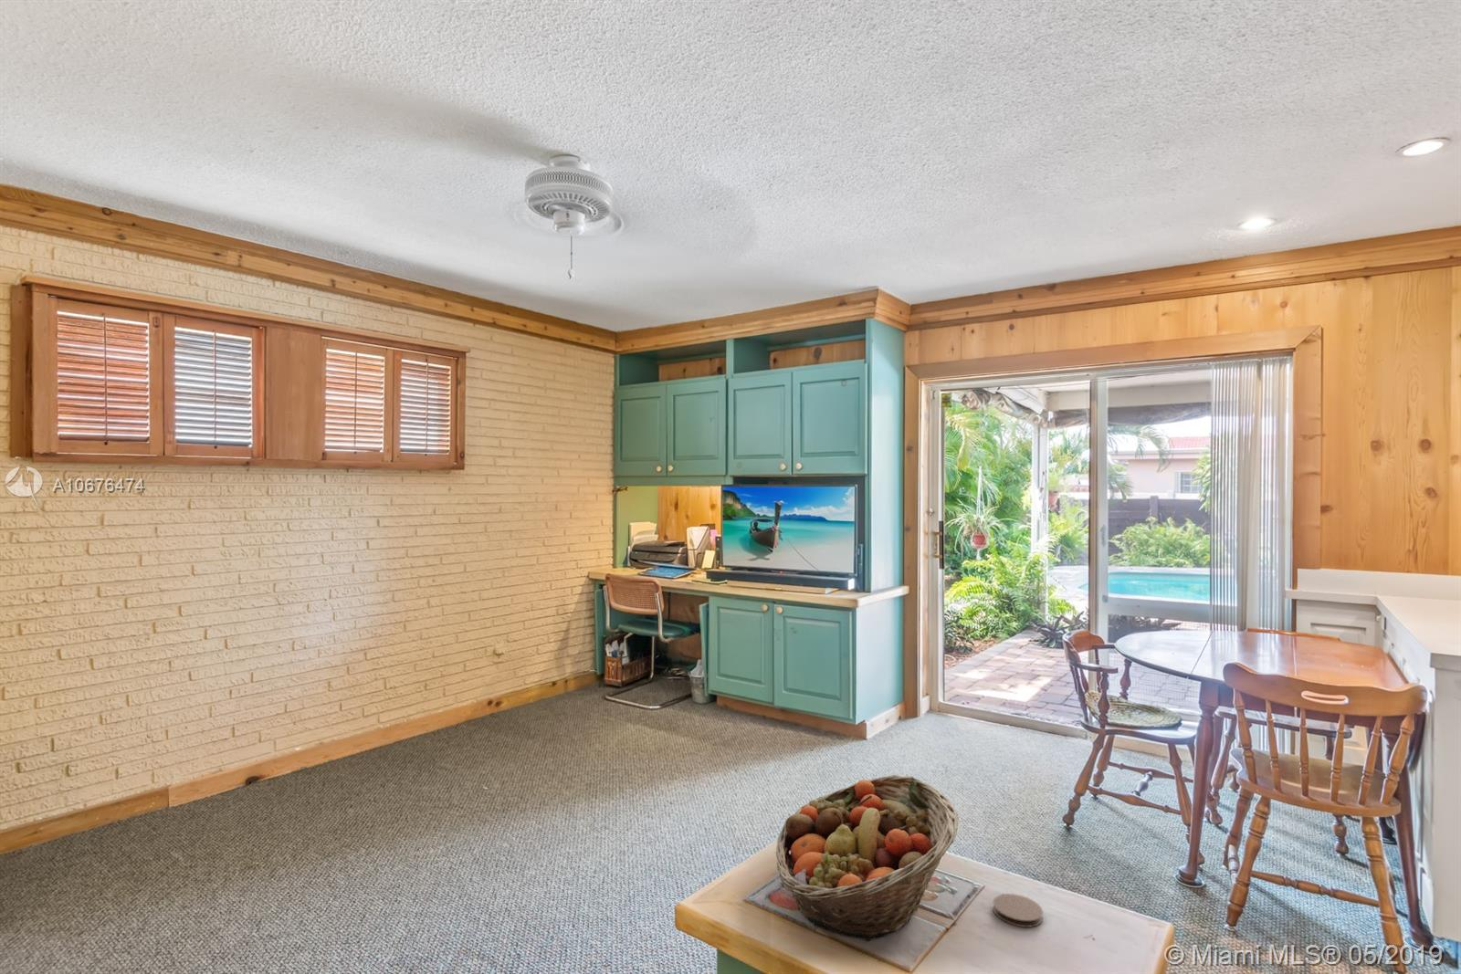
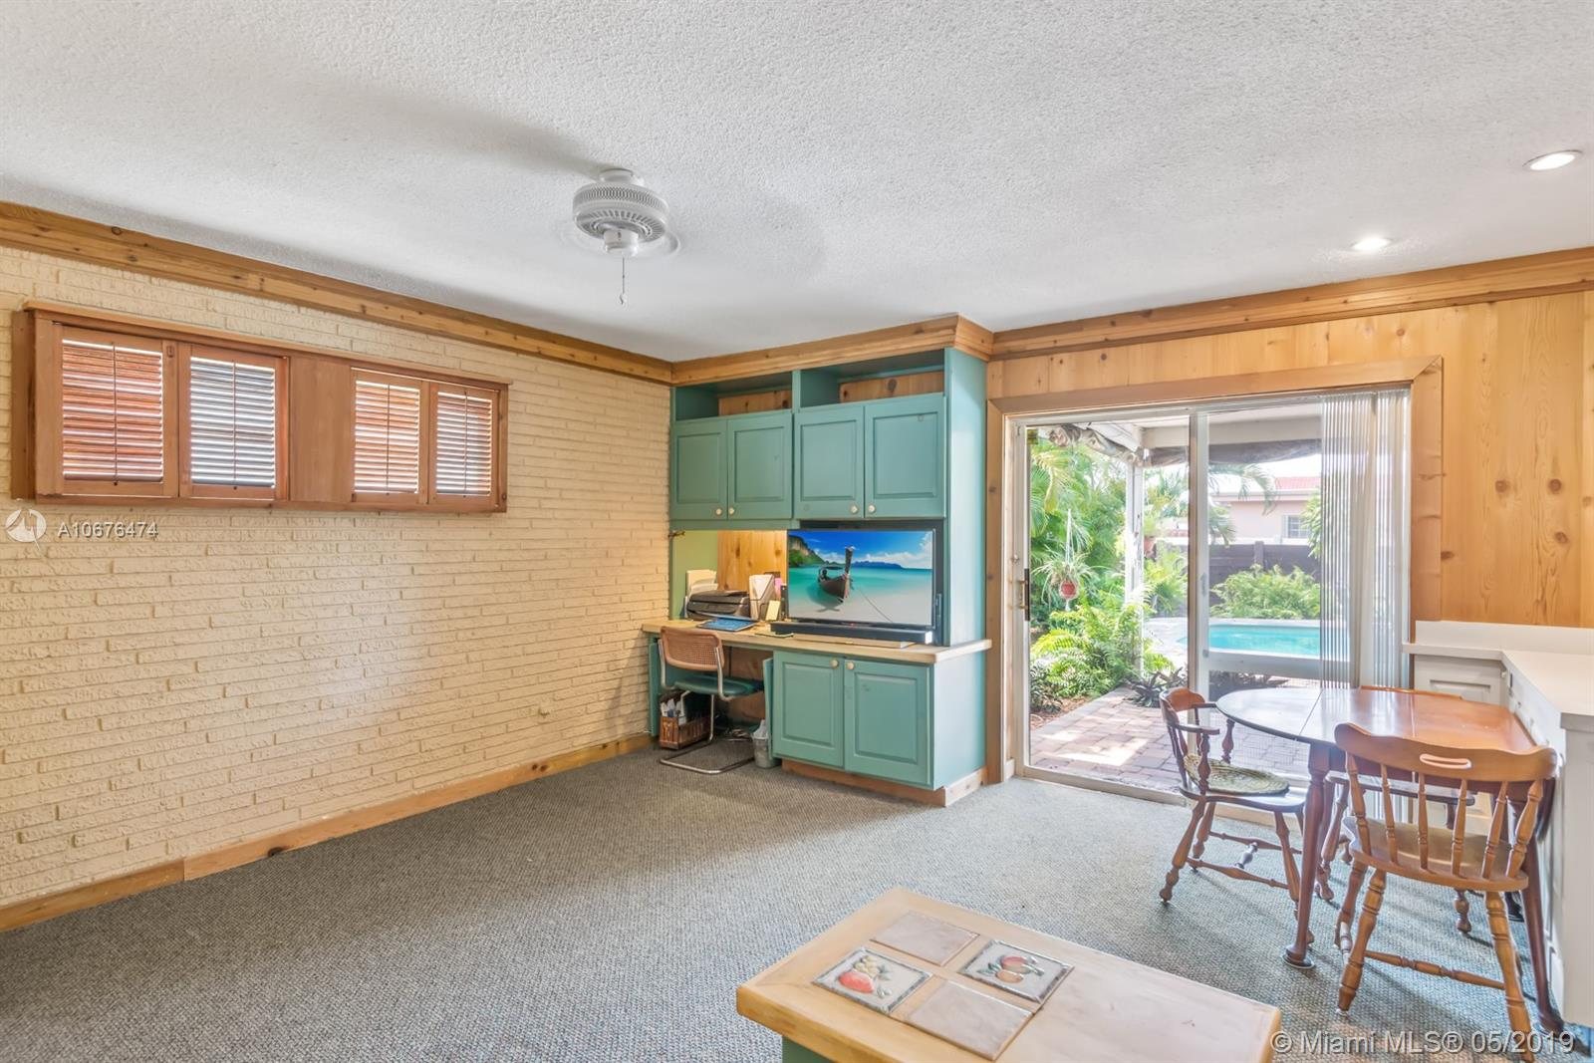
- fruit basket [775,774,959,942]
- coaster [992,892,1044,928]
